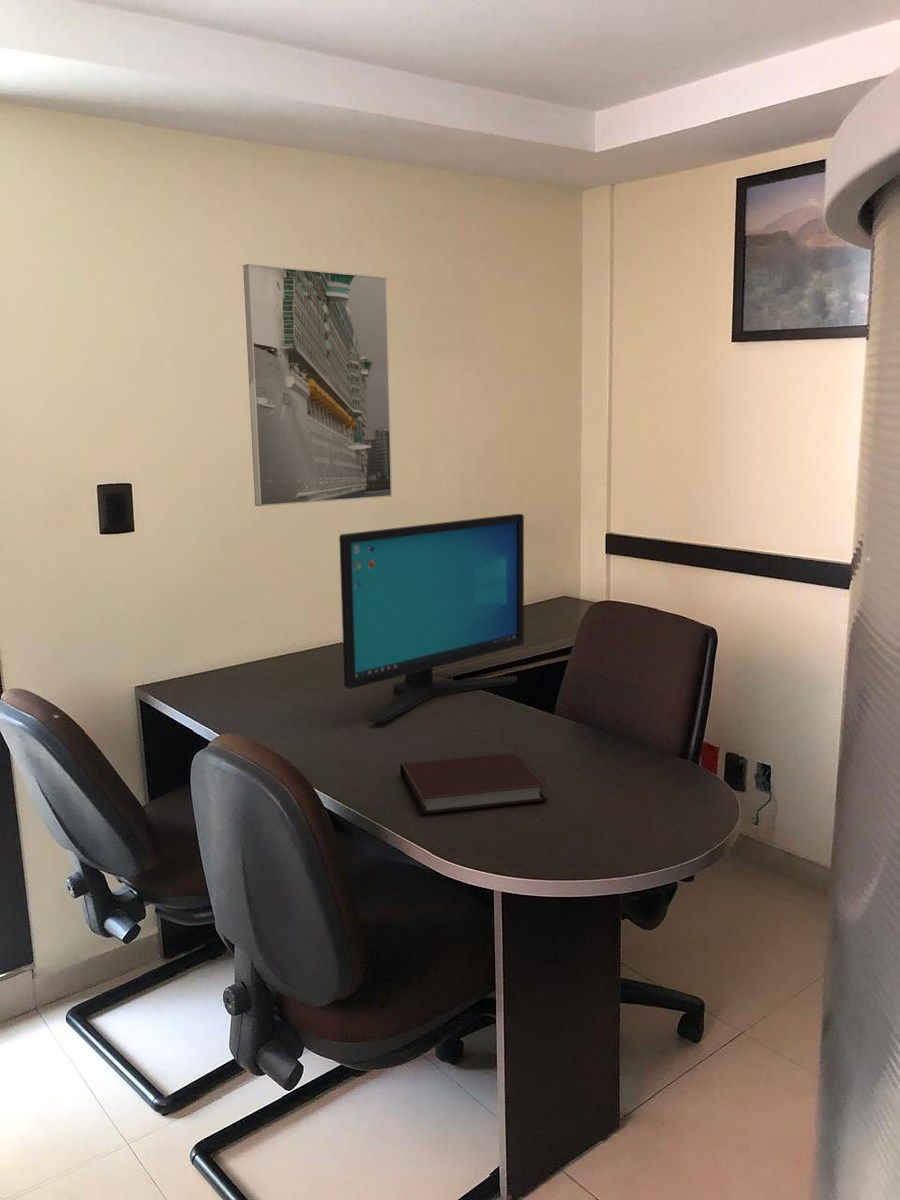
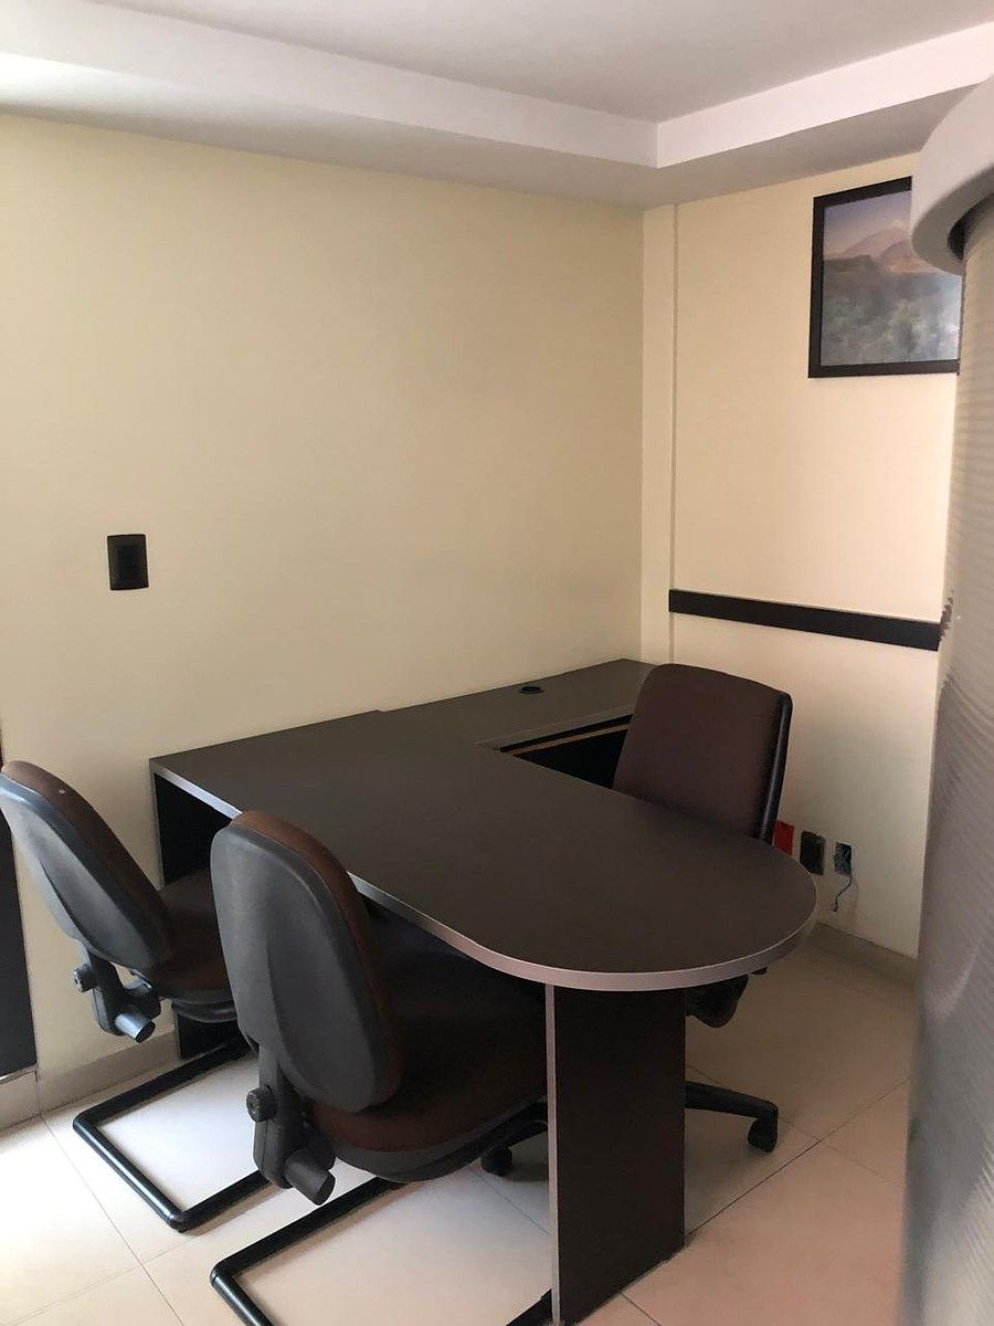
- notebook [399,752,548,815]
- computer monitor [338,513,525,723]
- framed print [242,263,393,507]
